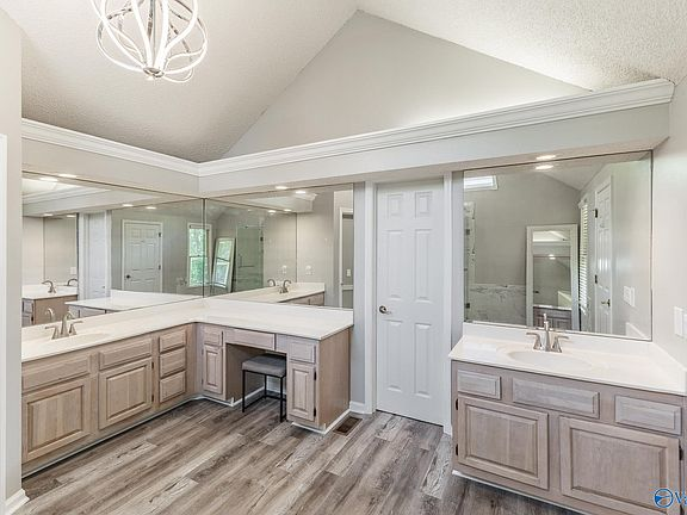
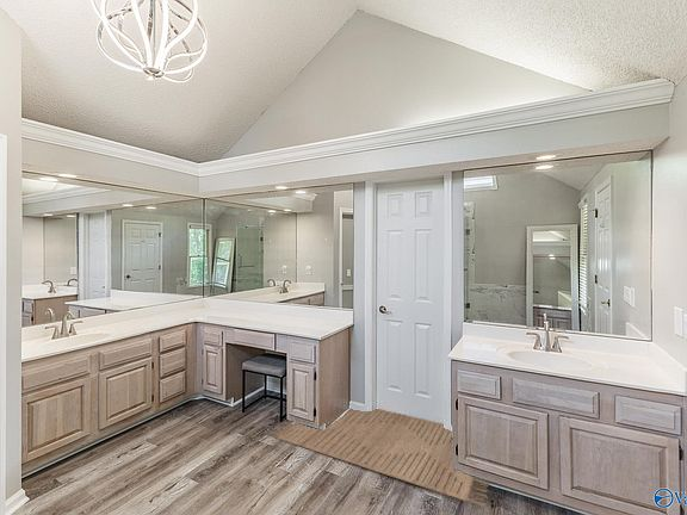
+ rug [264,408,490,508]
